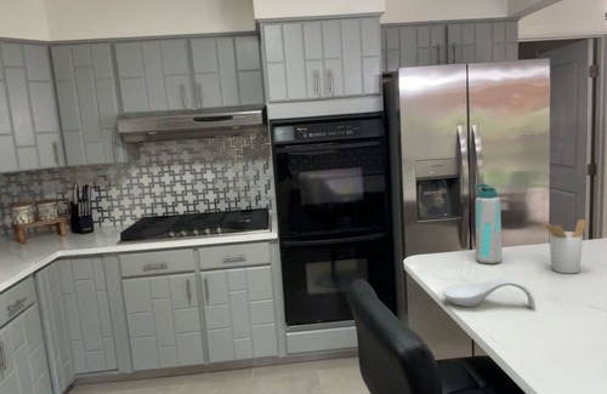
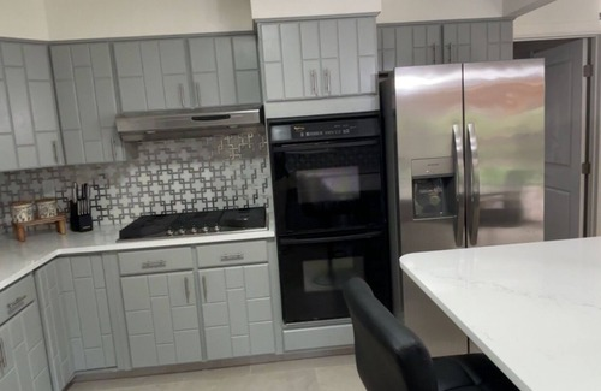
- spoon rest [442,278,537,309]
- utensil holder [541,218,588,274]
- water bottle [473,183,504,265]
